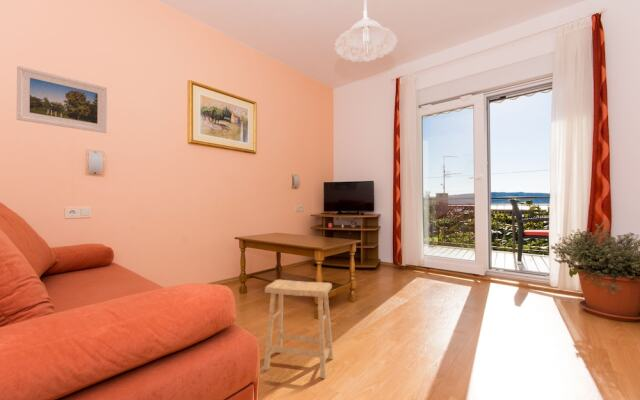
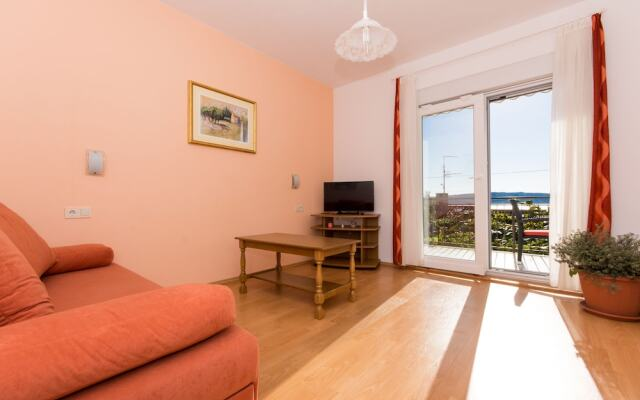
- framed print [16,65,108,134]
- footstool [262,279,334,379]
